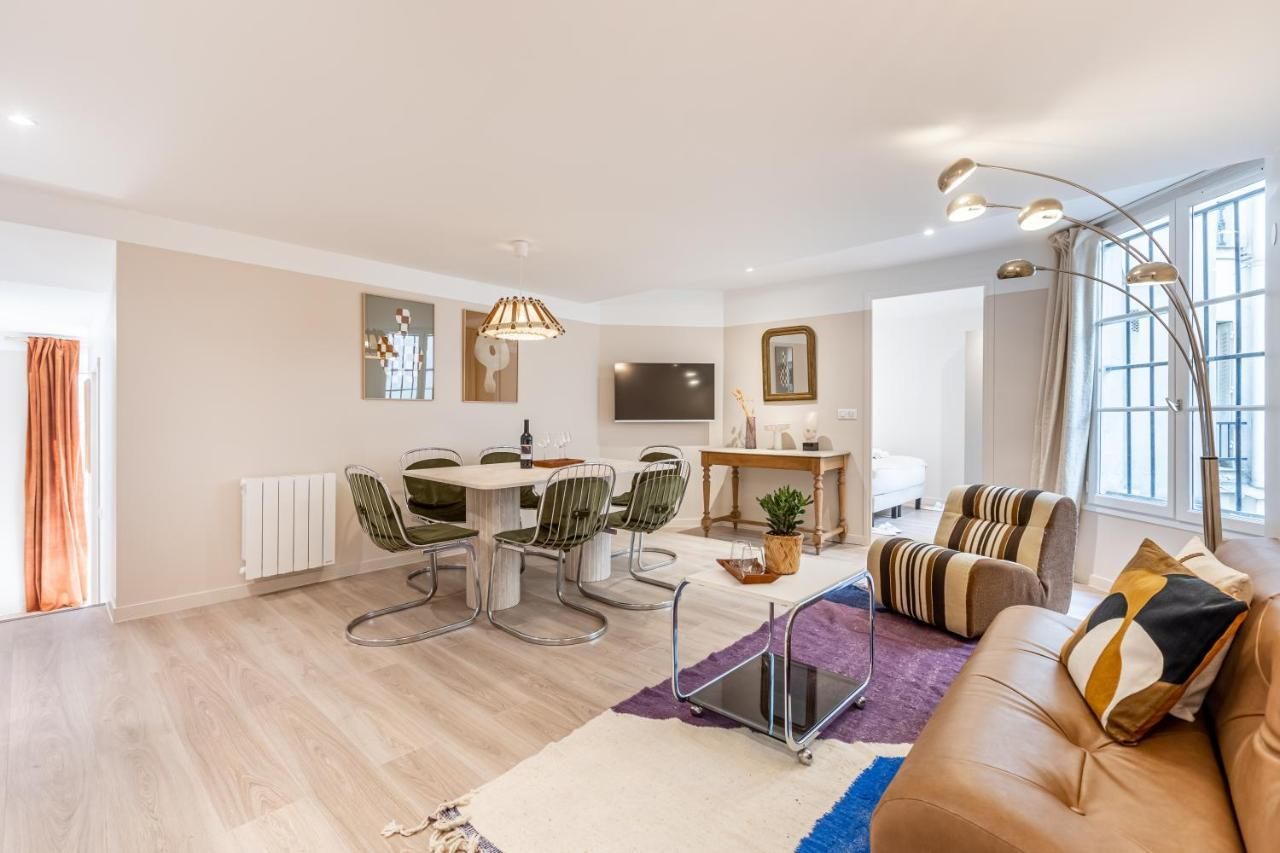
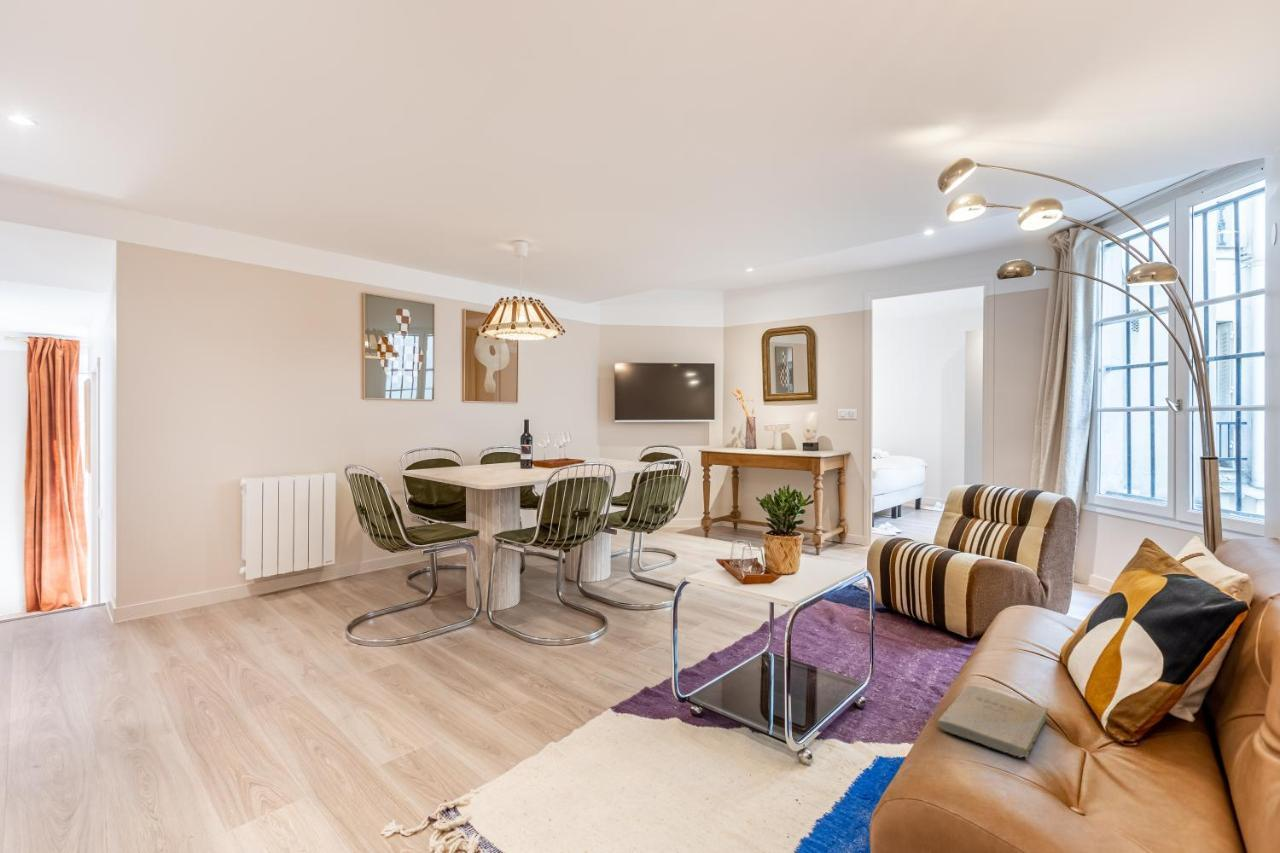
+ book [937,684,1050,762]
